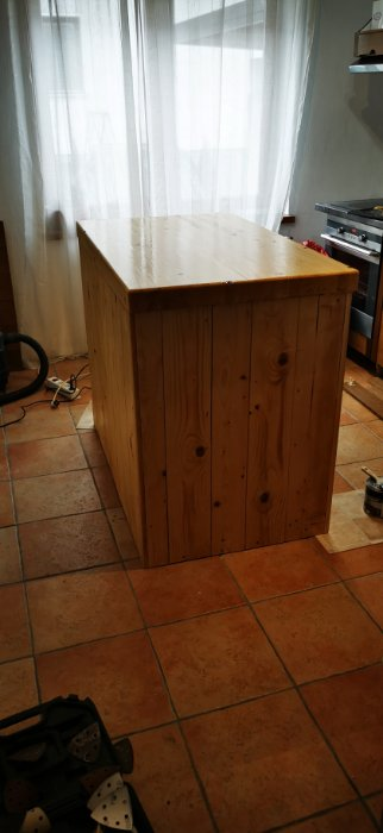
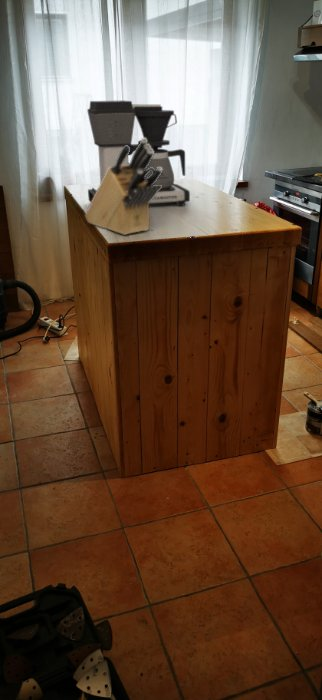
+ knife block [84,137,162,236]
+ coffee maker [86,99,191,206]
